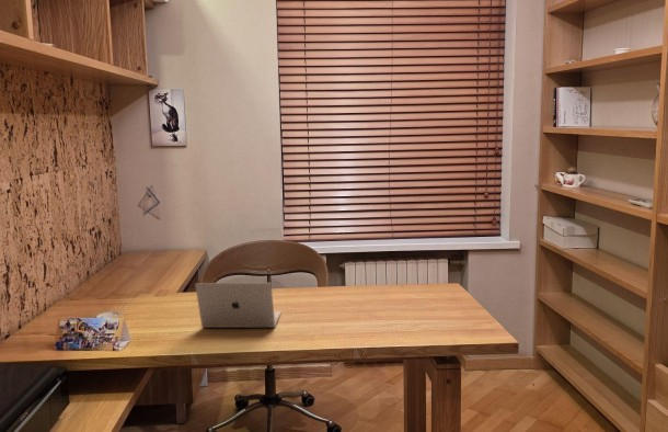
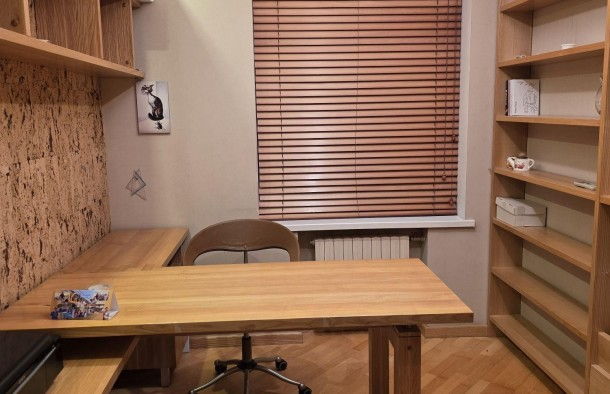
- laptop [194,282,283,329]
